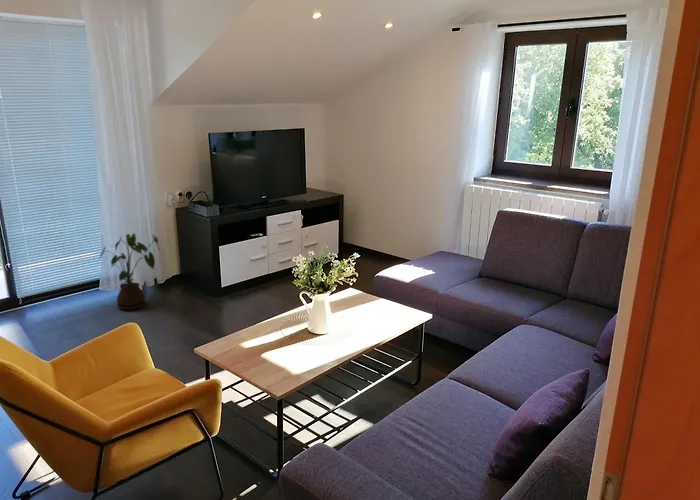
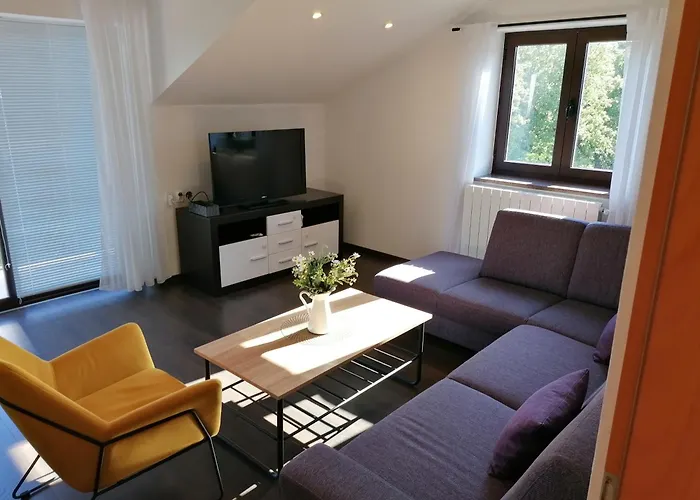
- house plant [98,232,161,311]
